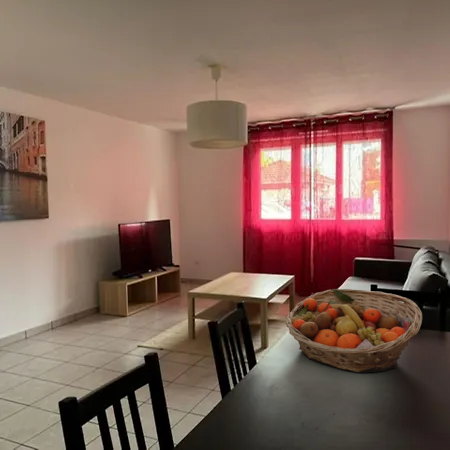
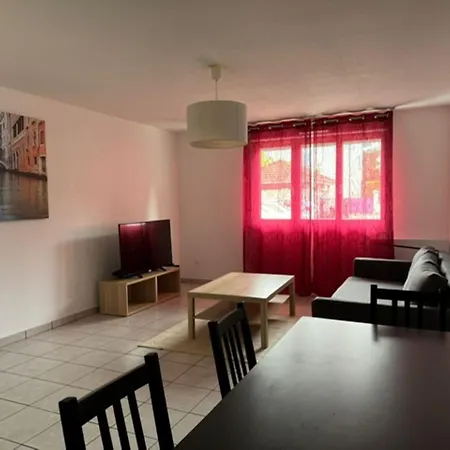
- fruit basket [285,288,423,373]
